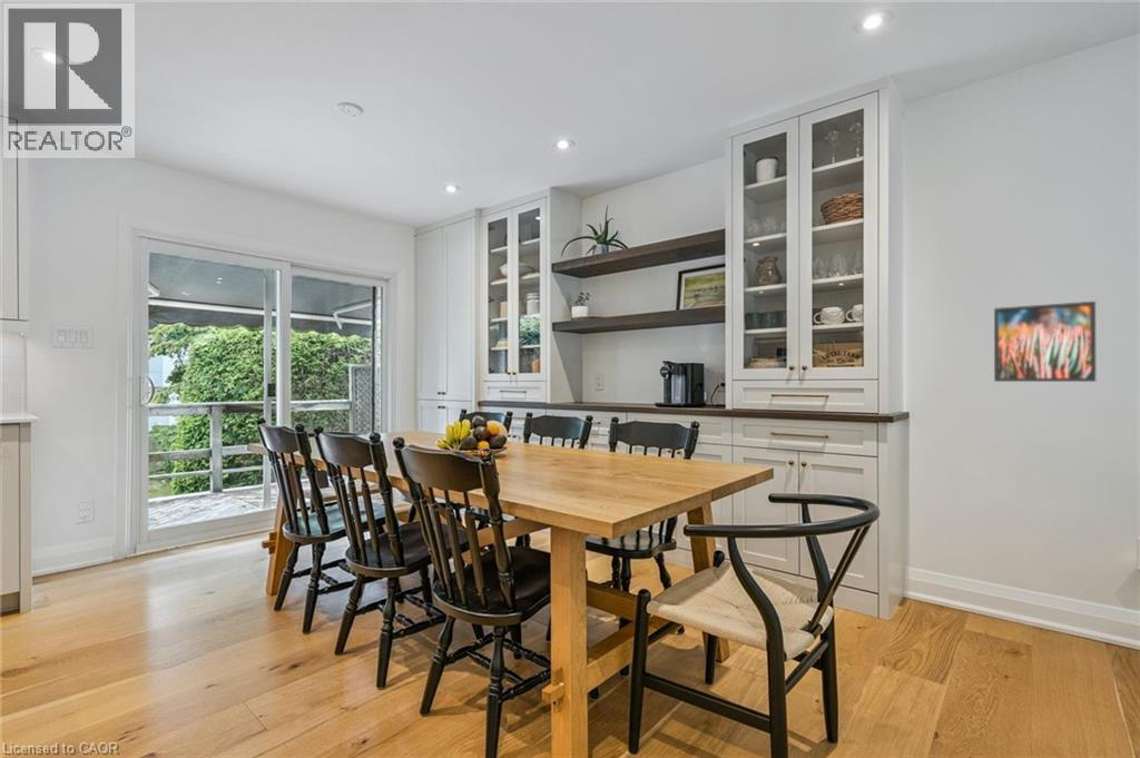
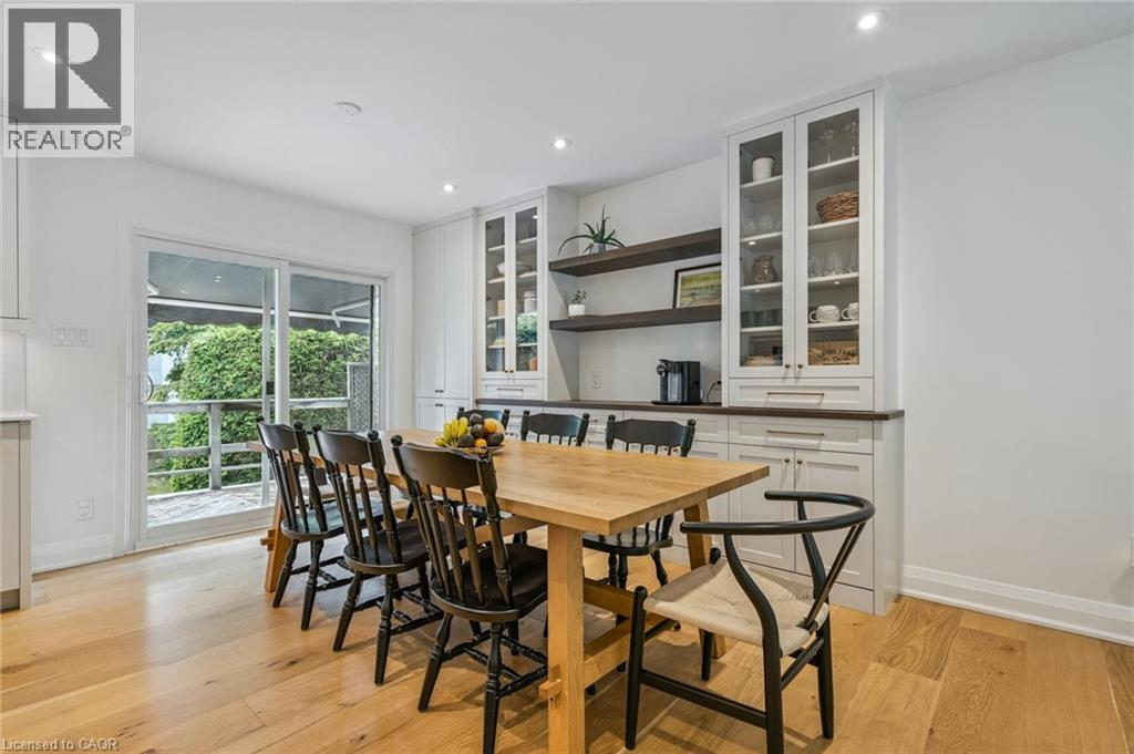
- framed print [993,301,1097,383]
